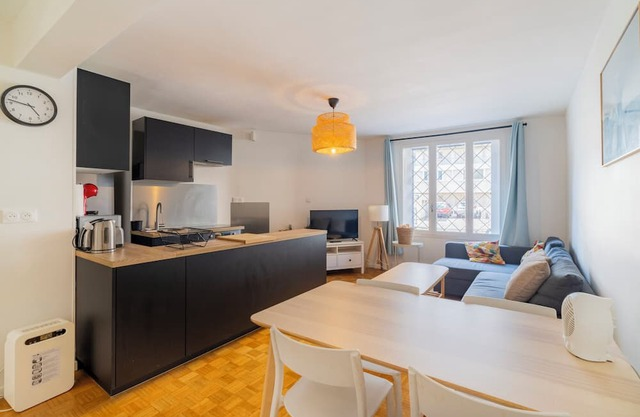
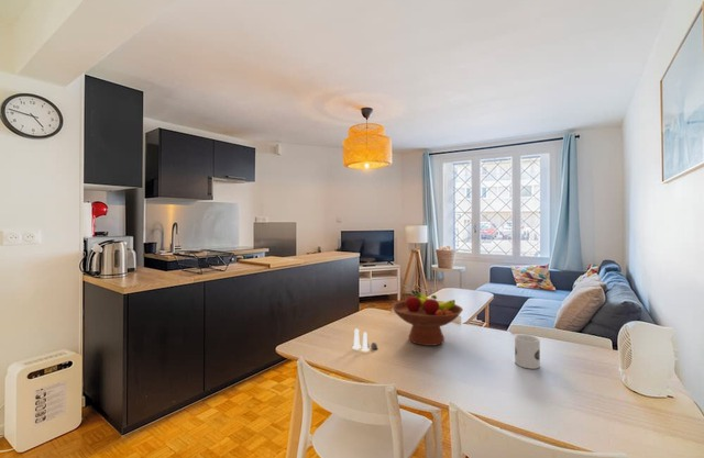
+ mug [514,334,541,370]
+ salt and pepper shaker set [351,328,378,353]
+ fruit bowl [391,289,464,347]
